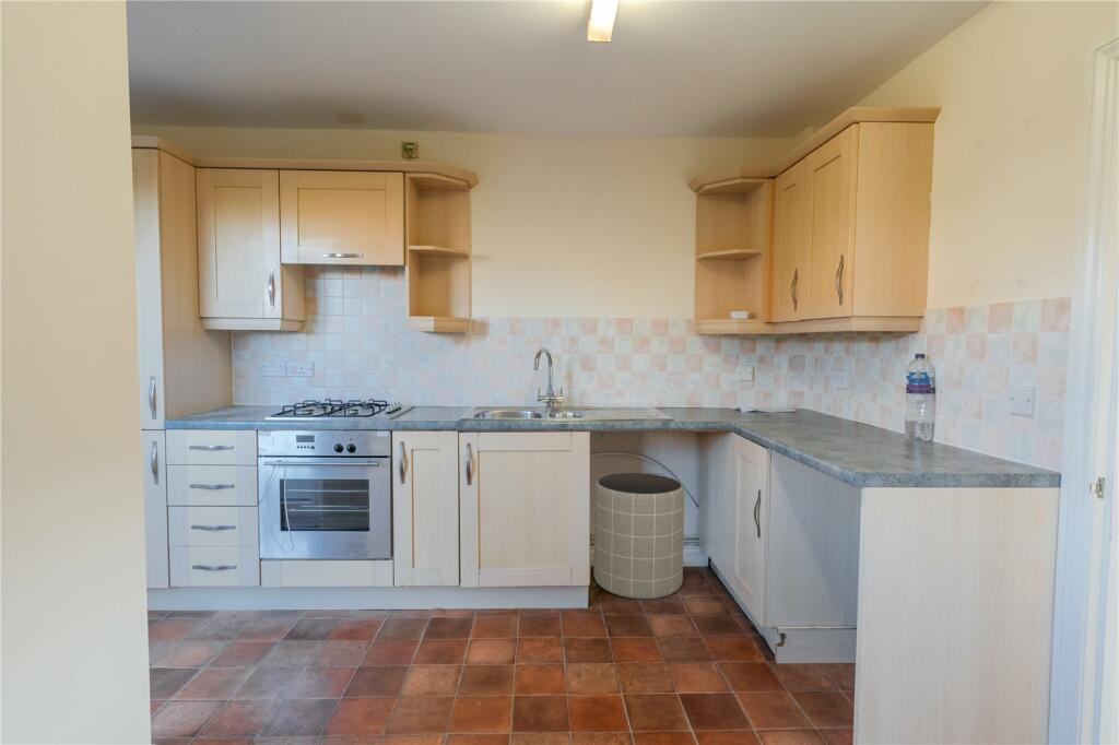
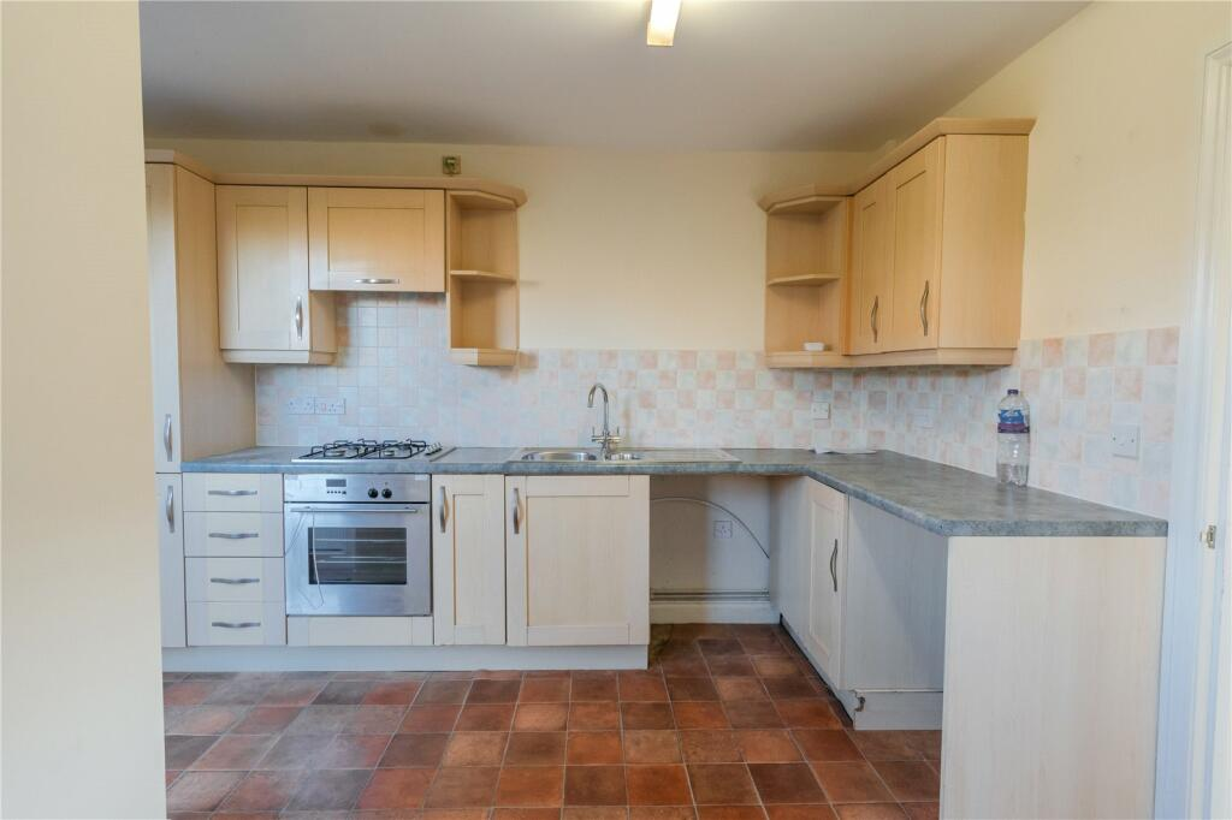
- trash can [592,472,685,601]
